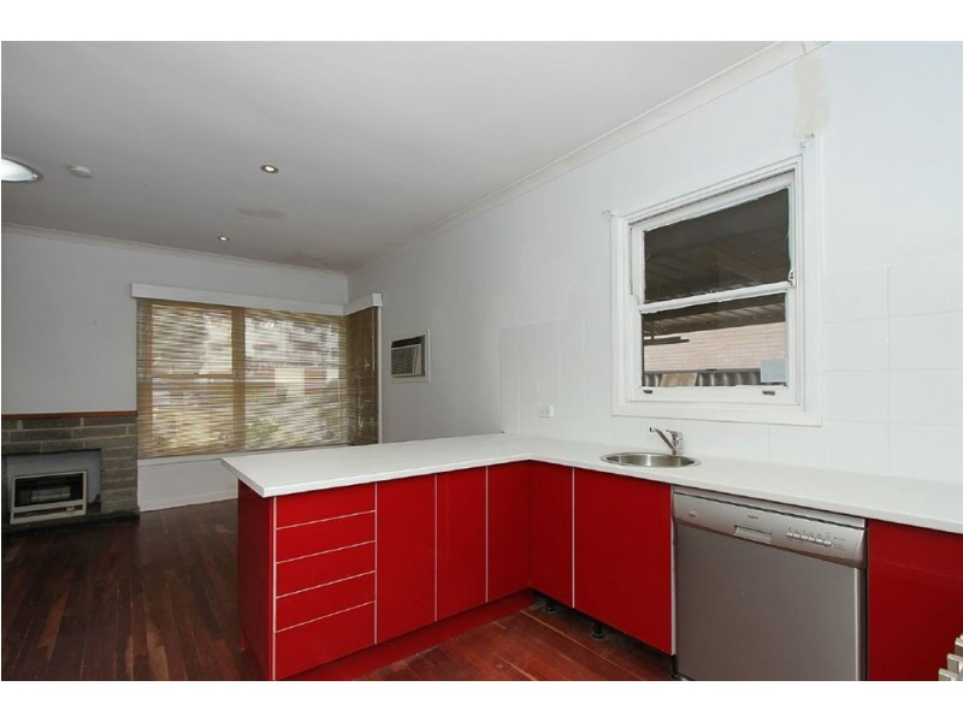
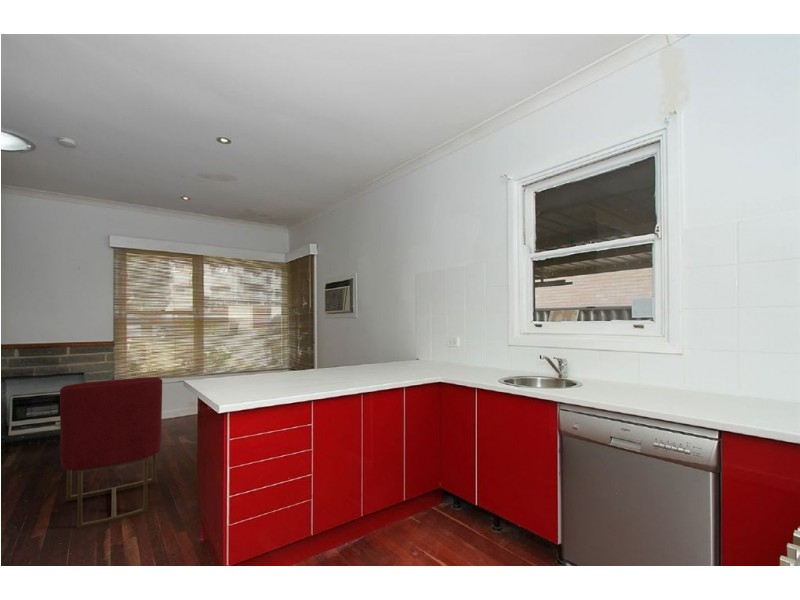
+ chair [59,376,163,529]
